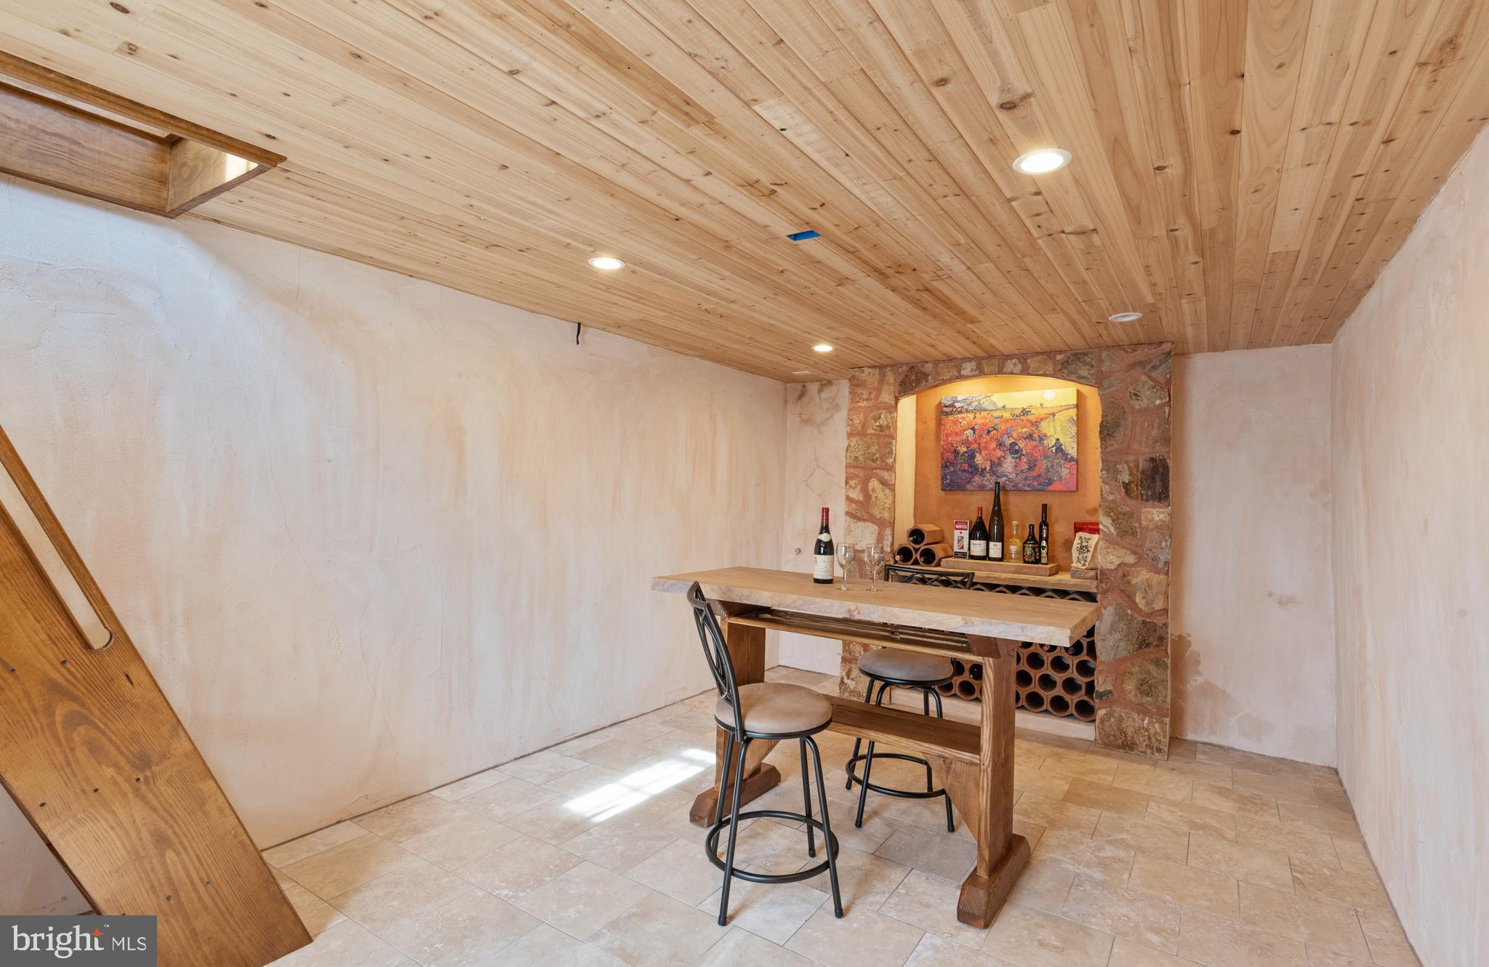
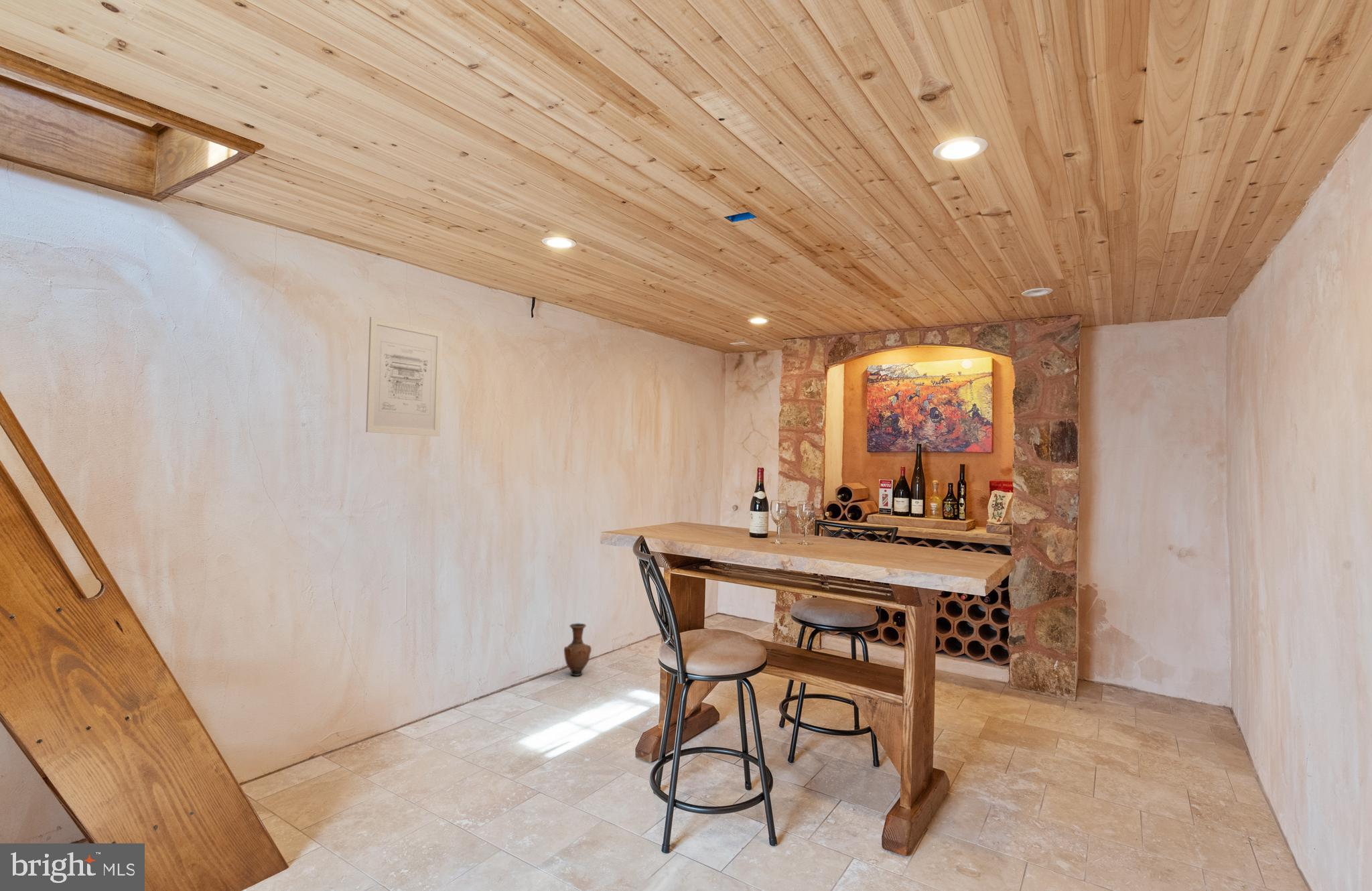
+ vase [563,622,592,677]
+ wall art [365,316,443,437]
